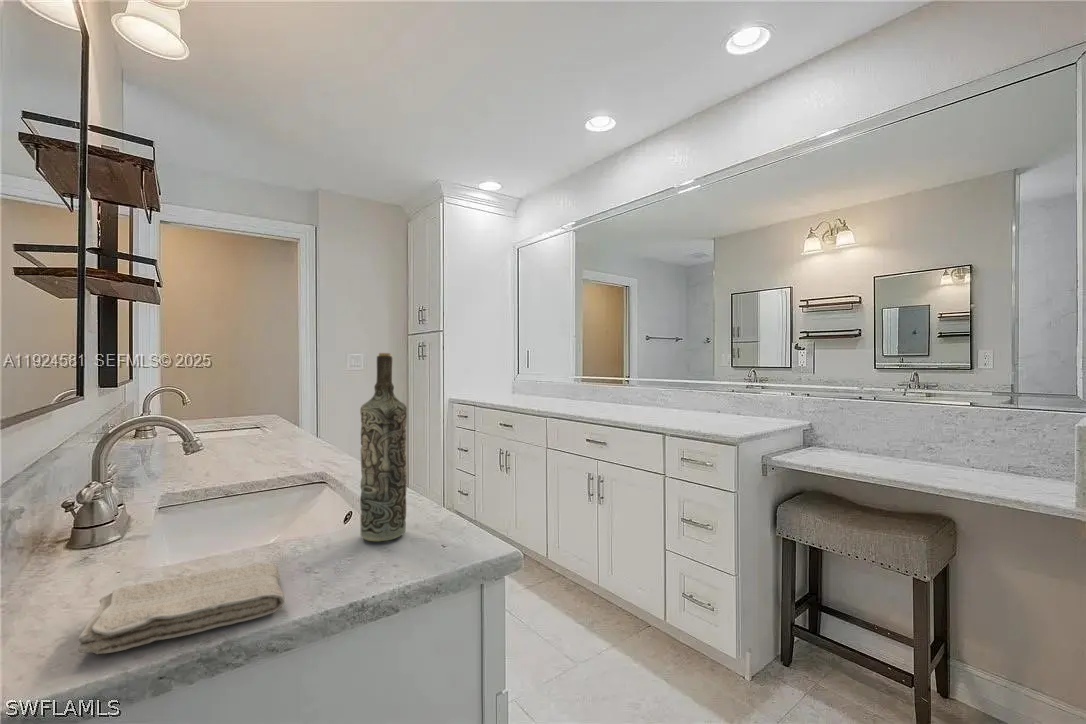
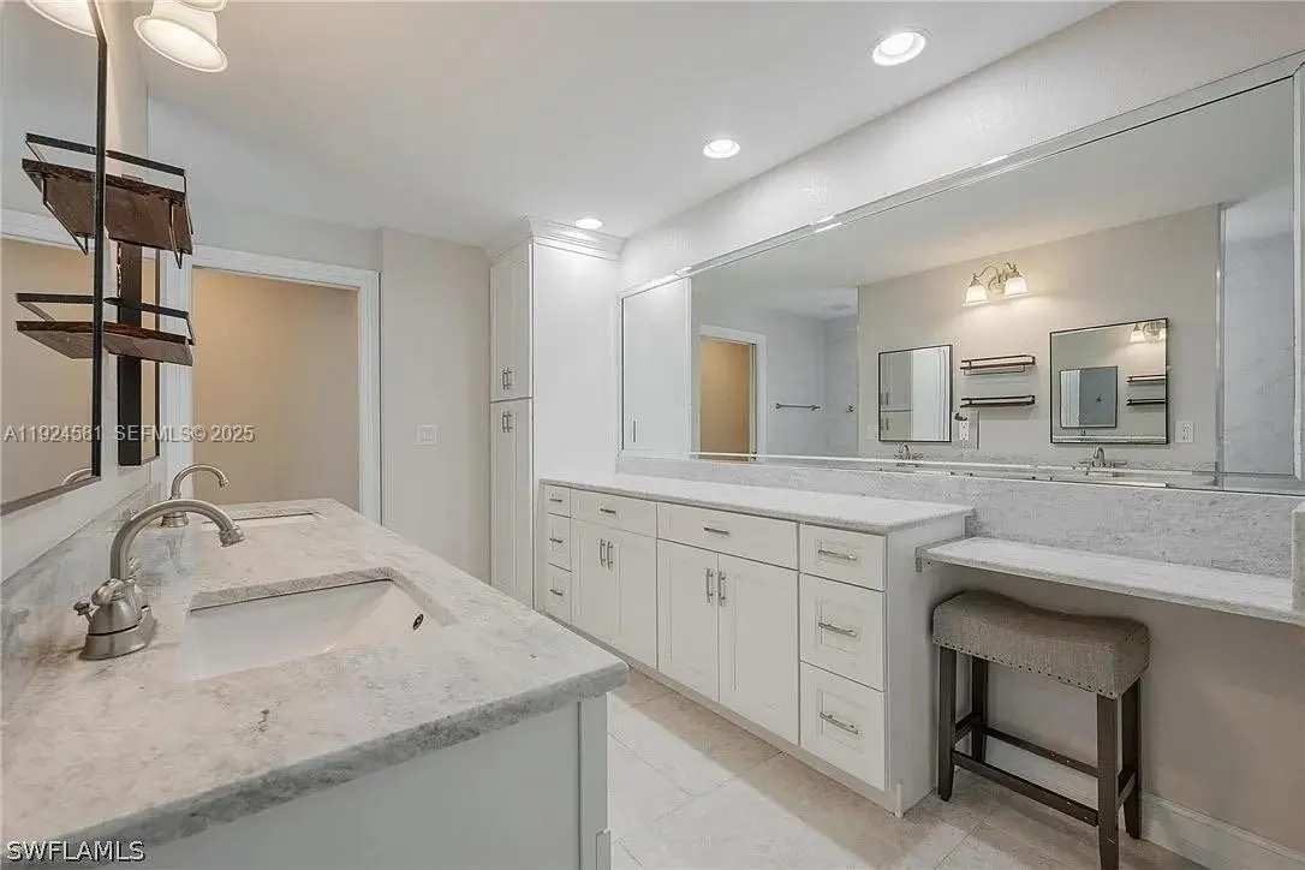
- washcloth [77,562,285,655]
- bottle [359,352,408,542]
